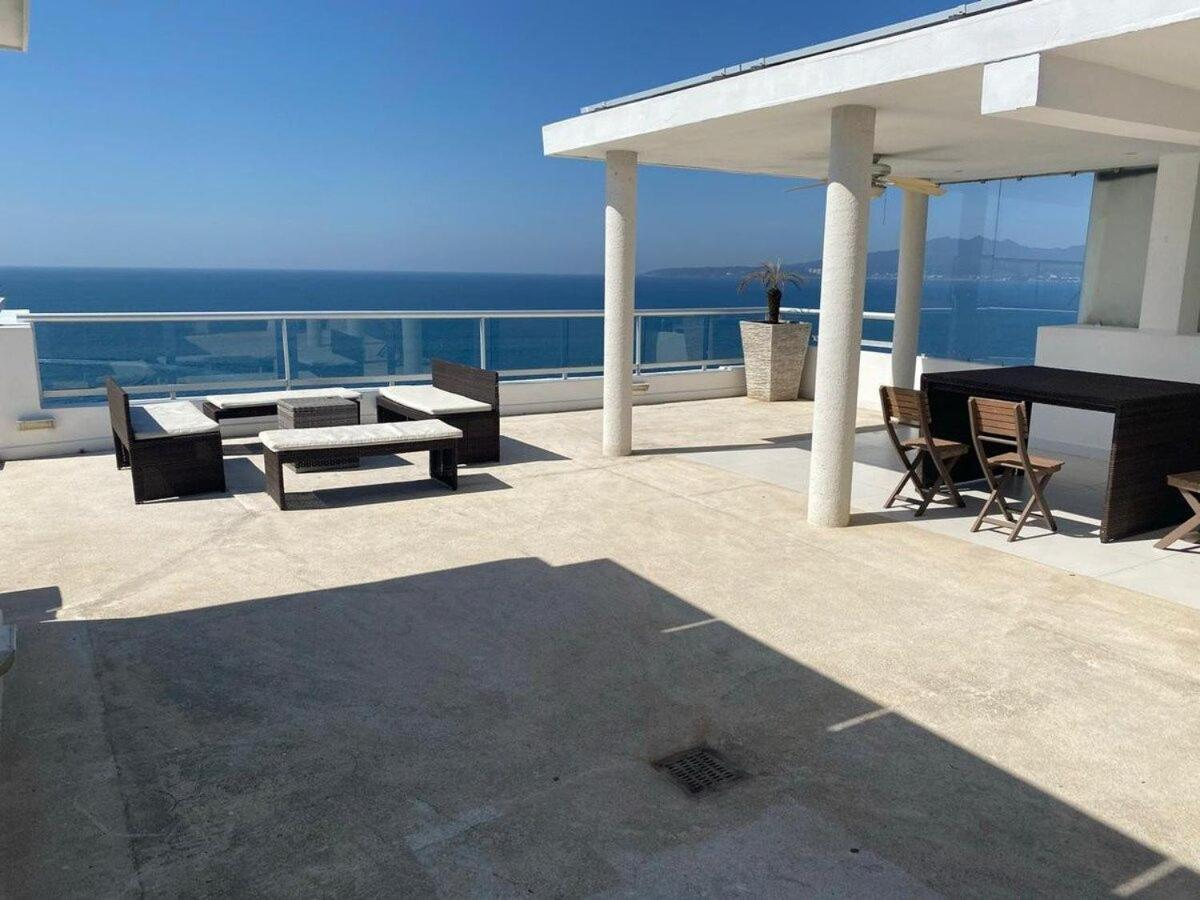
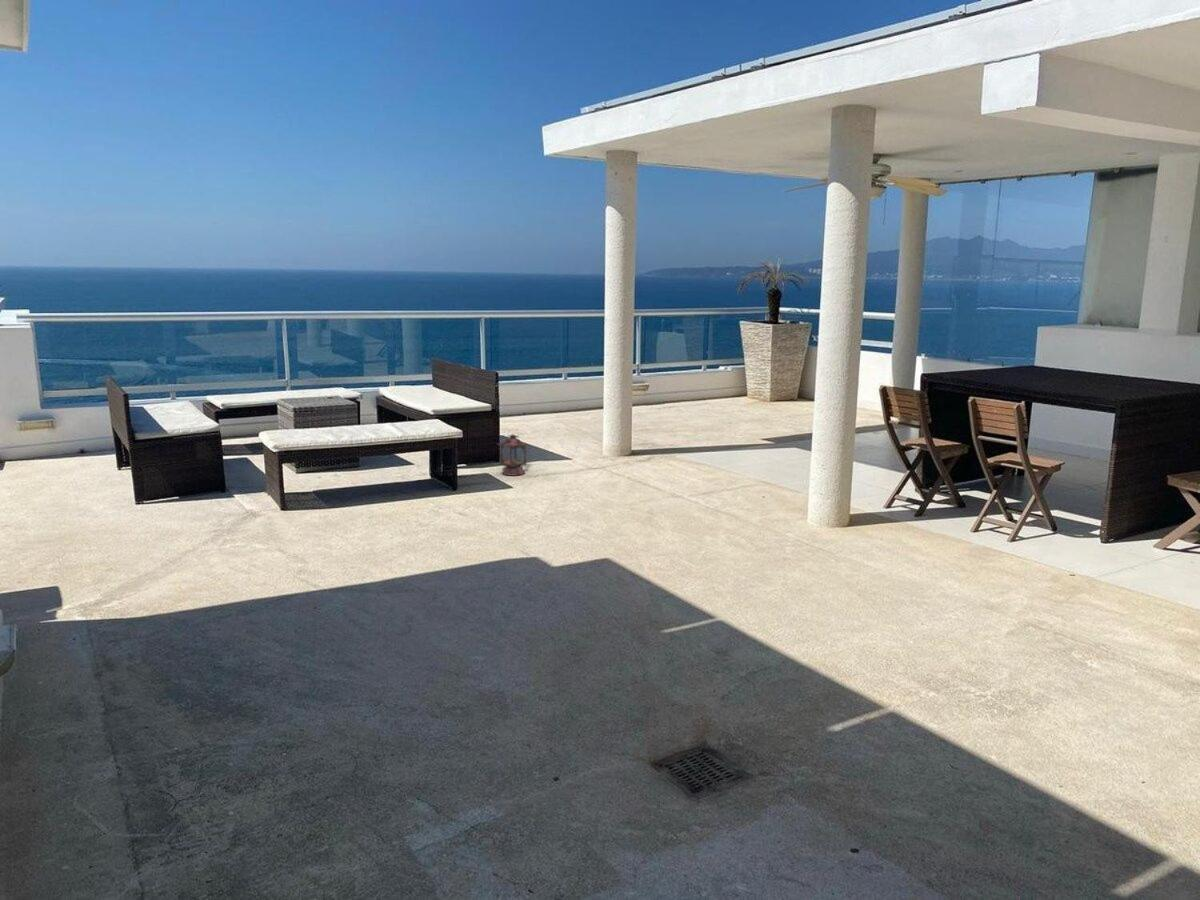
+ candle lantern [497,428,530,477]
